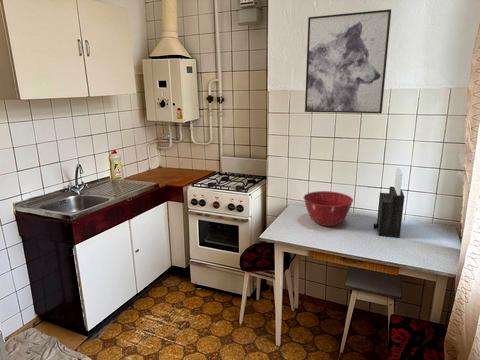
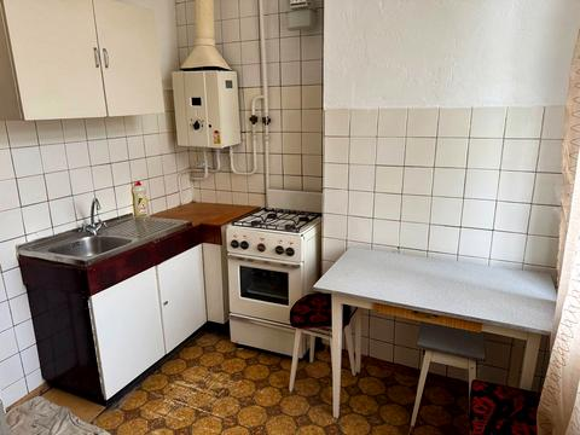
- mixing bowl [302,190,354,227]
- knife block [372,166,406,239]
- wall art [304,8,392,114]
